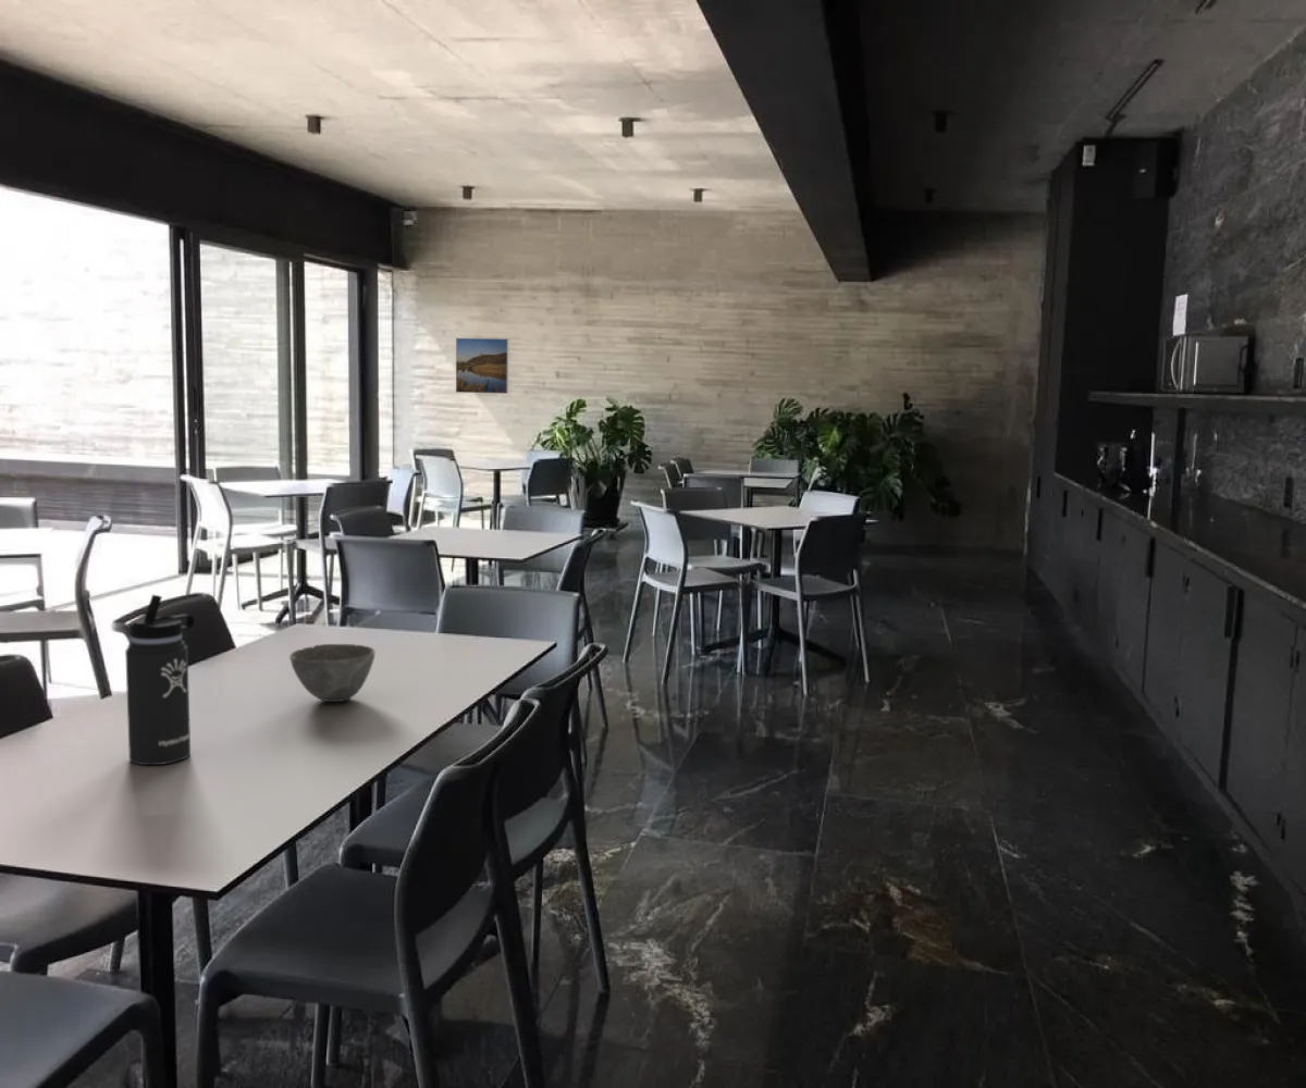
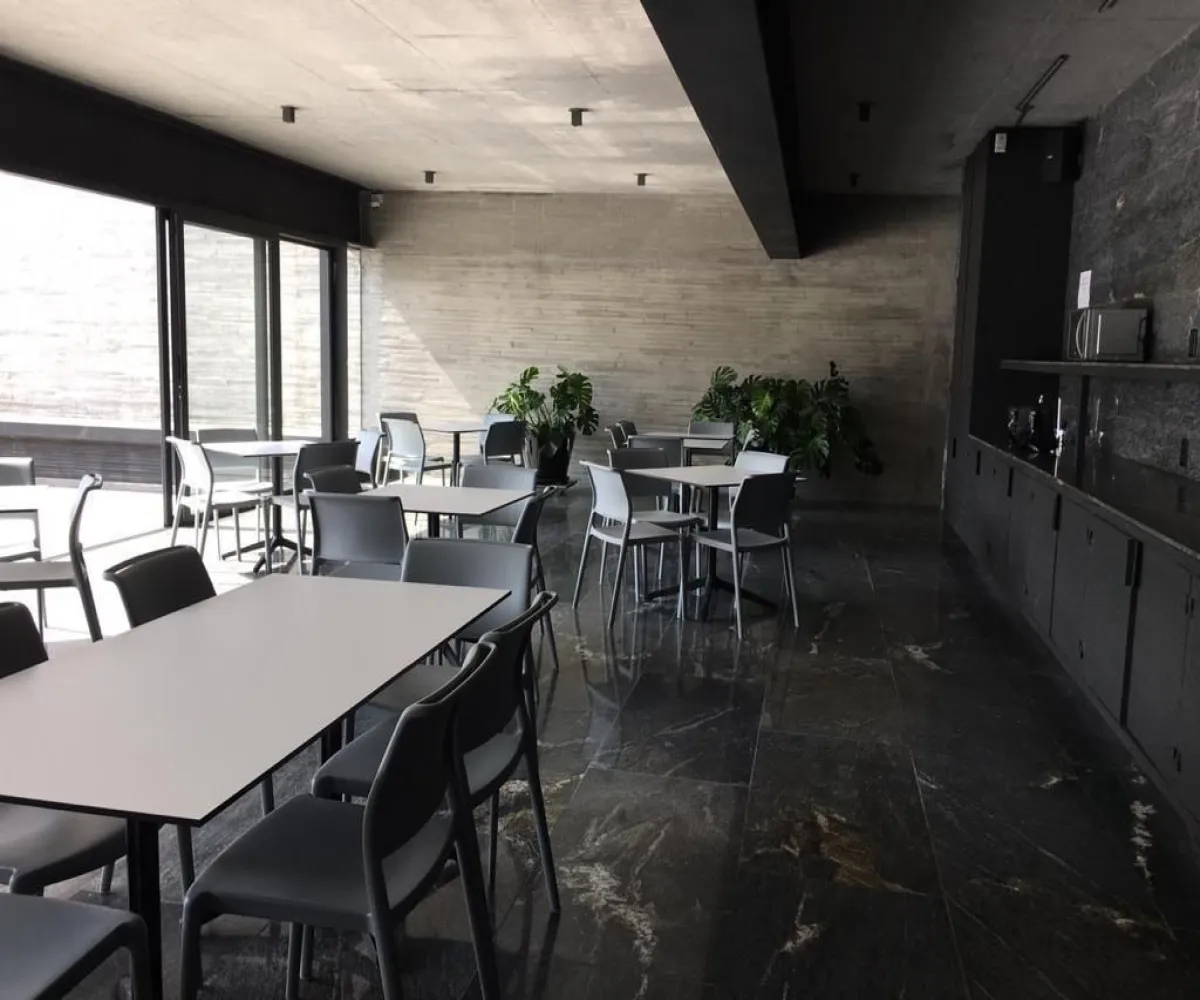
- bowl [288,643,377,703]
- thermos bottle [124,594,195,766]
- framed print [455,337,509,395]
